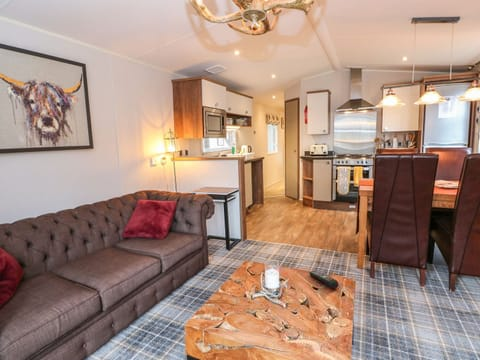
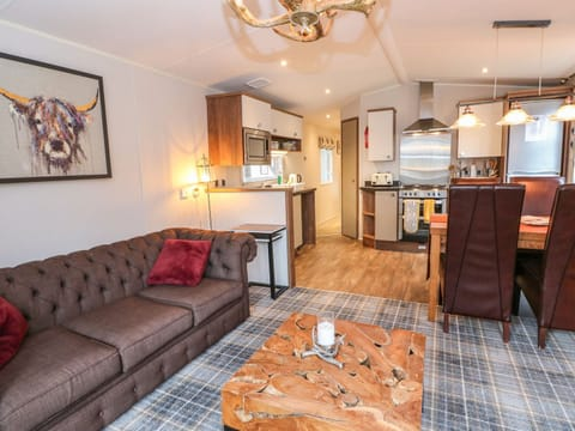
- remote control [308,270,340,289]
